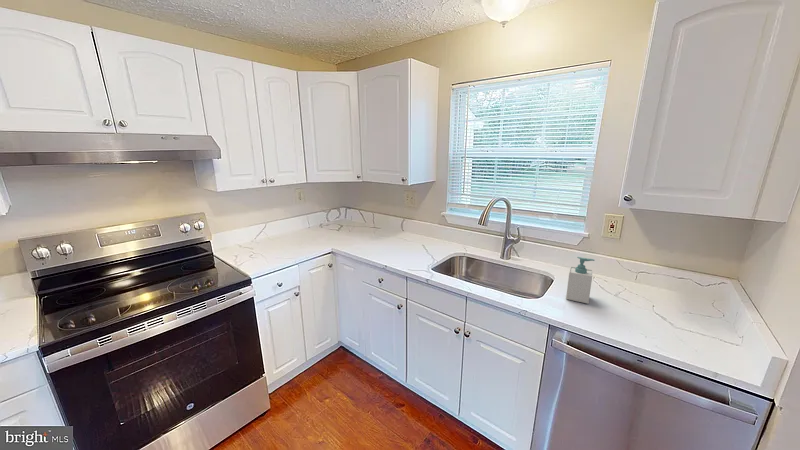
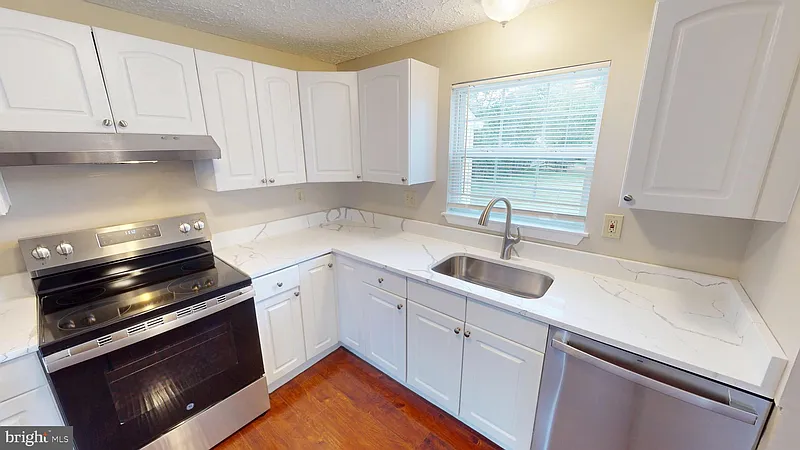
- soap bottle [565,256,596,304]
